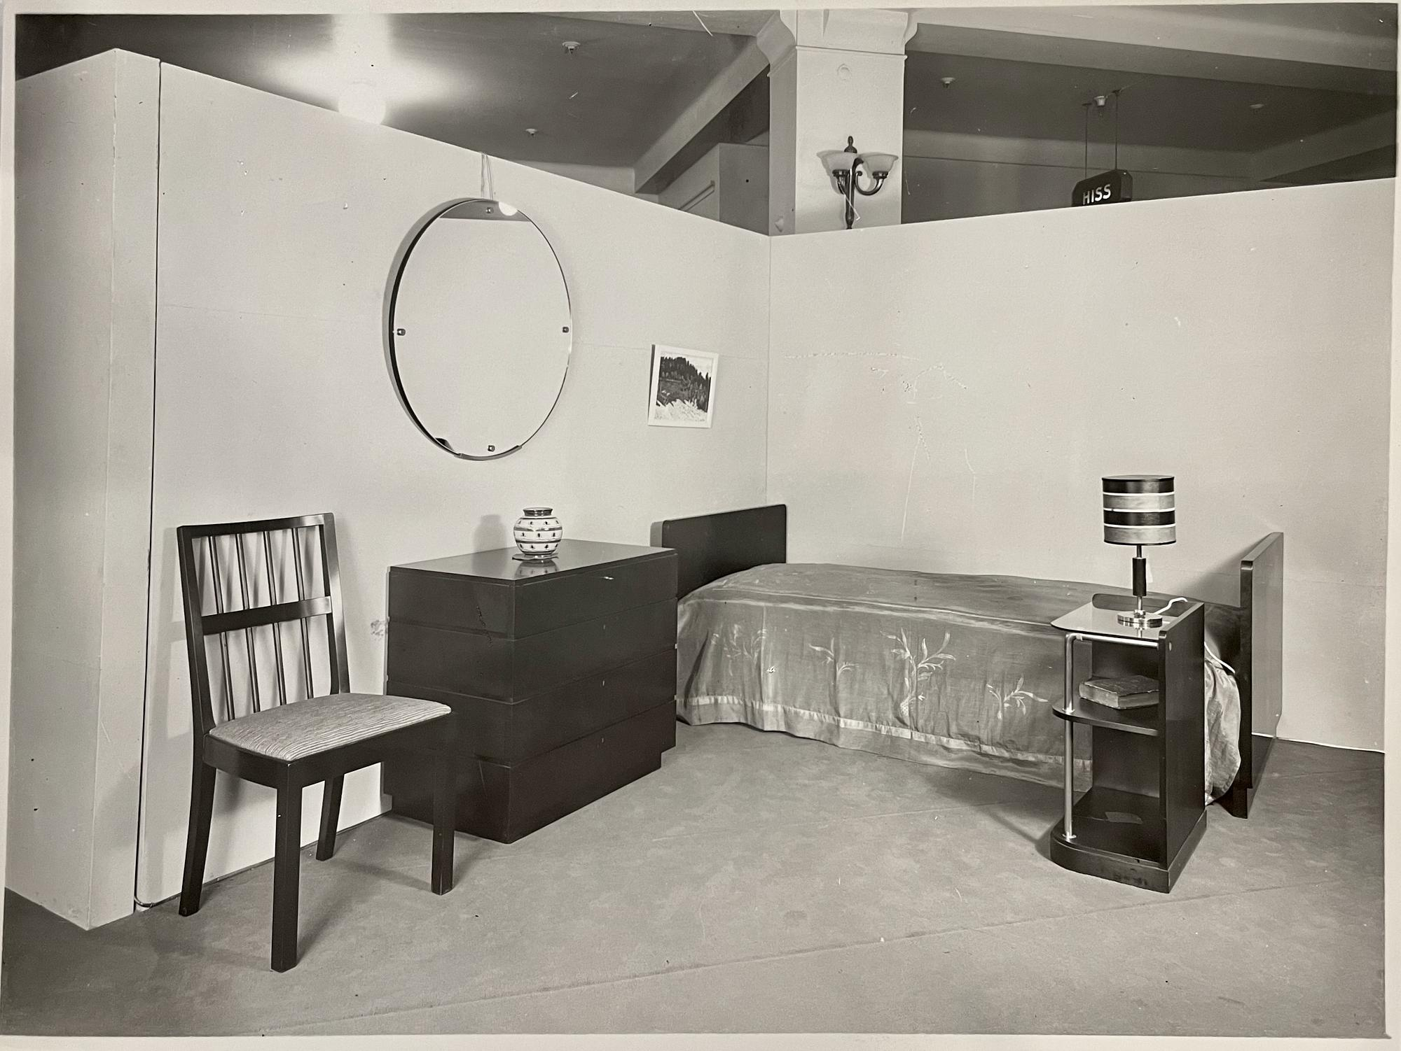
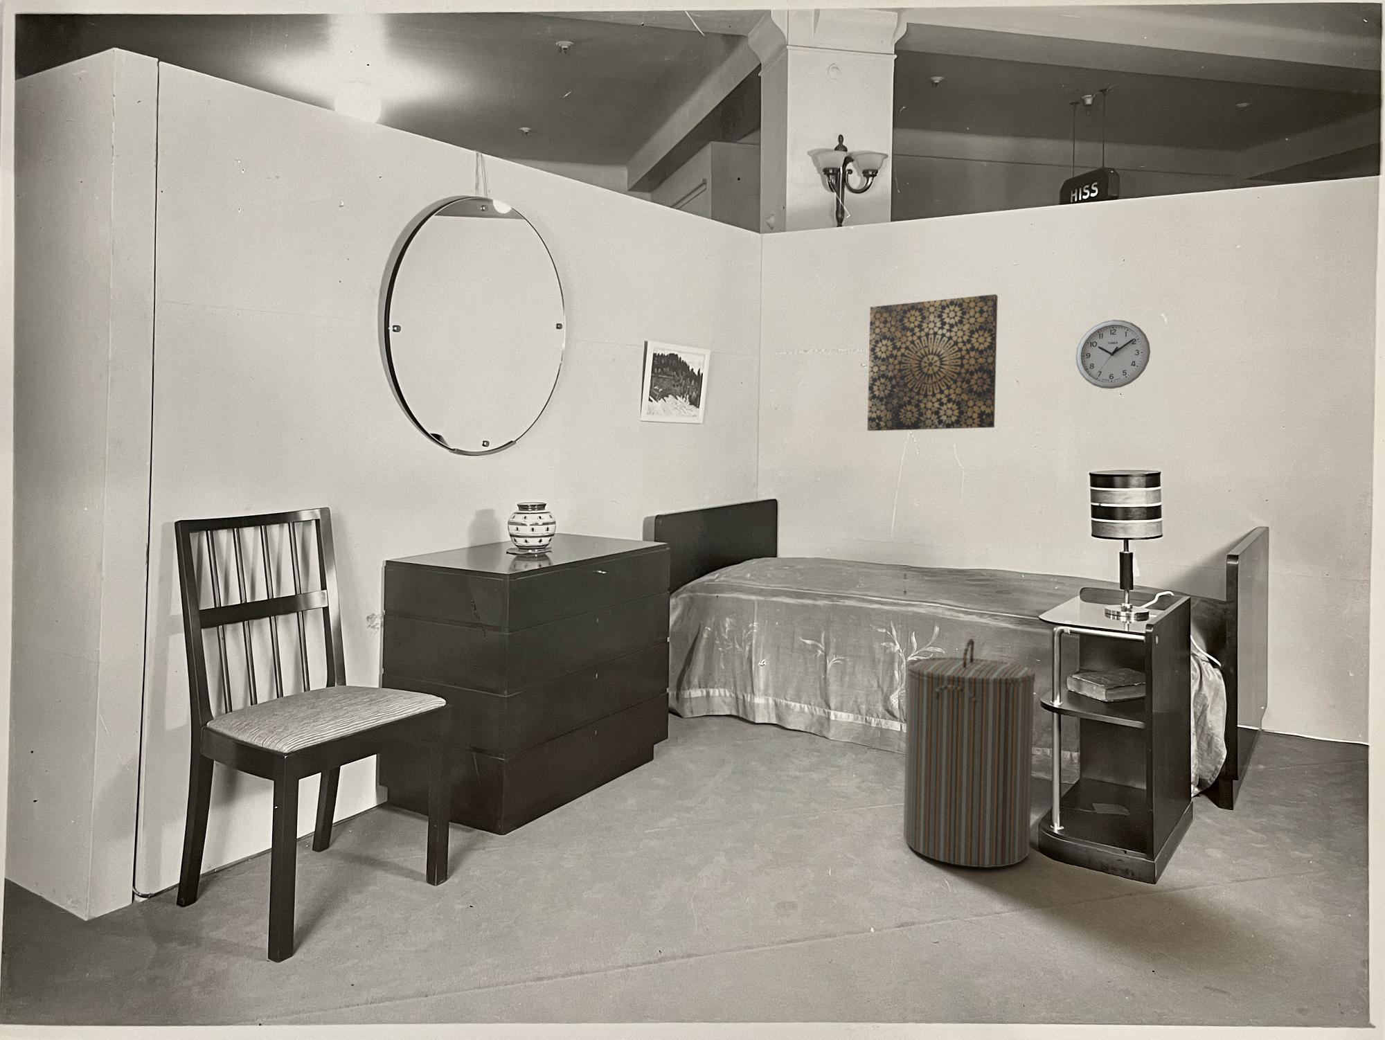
+ wall clock [1075,319,1151,390]
+ wall art [866,294,998,432]
+ laundry hamper [903,638,1035,868]
